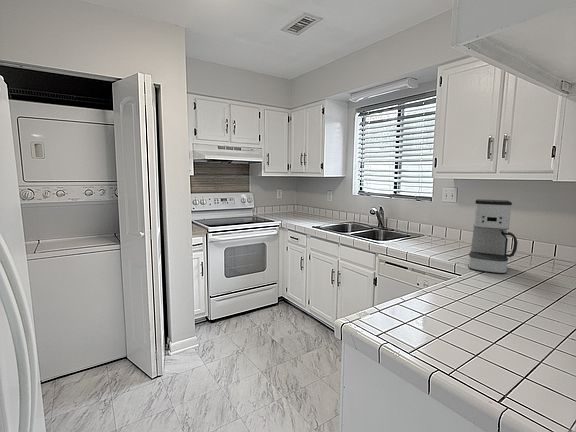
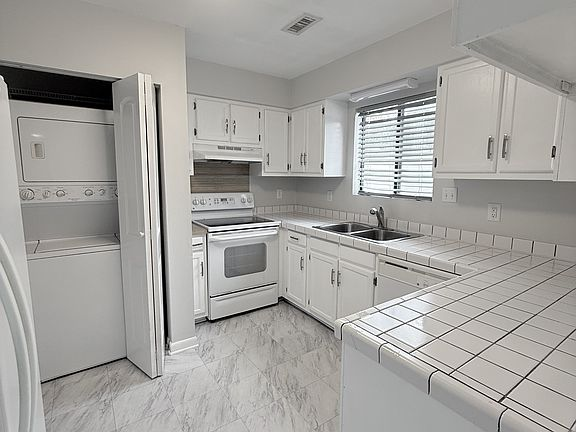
- coffee maker [467,198,519,275]
